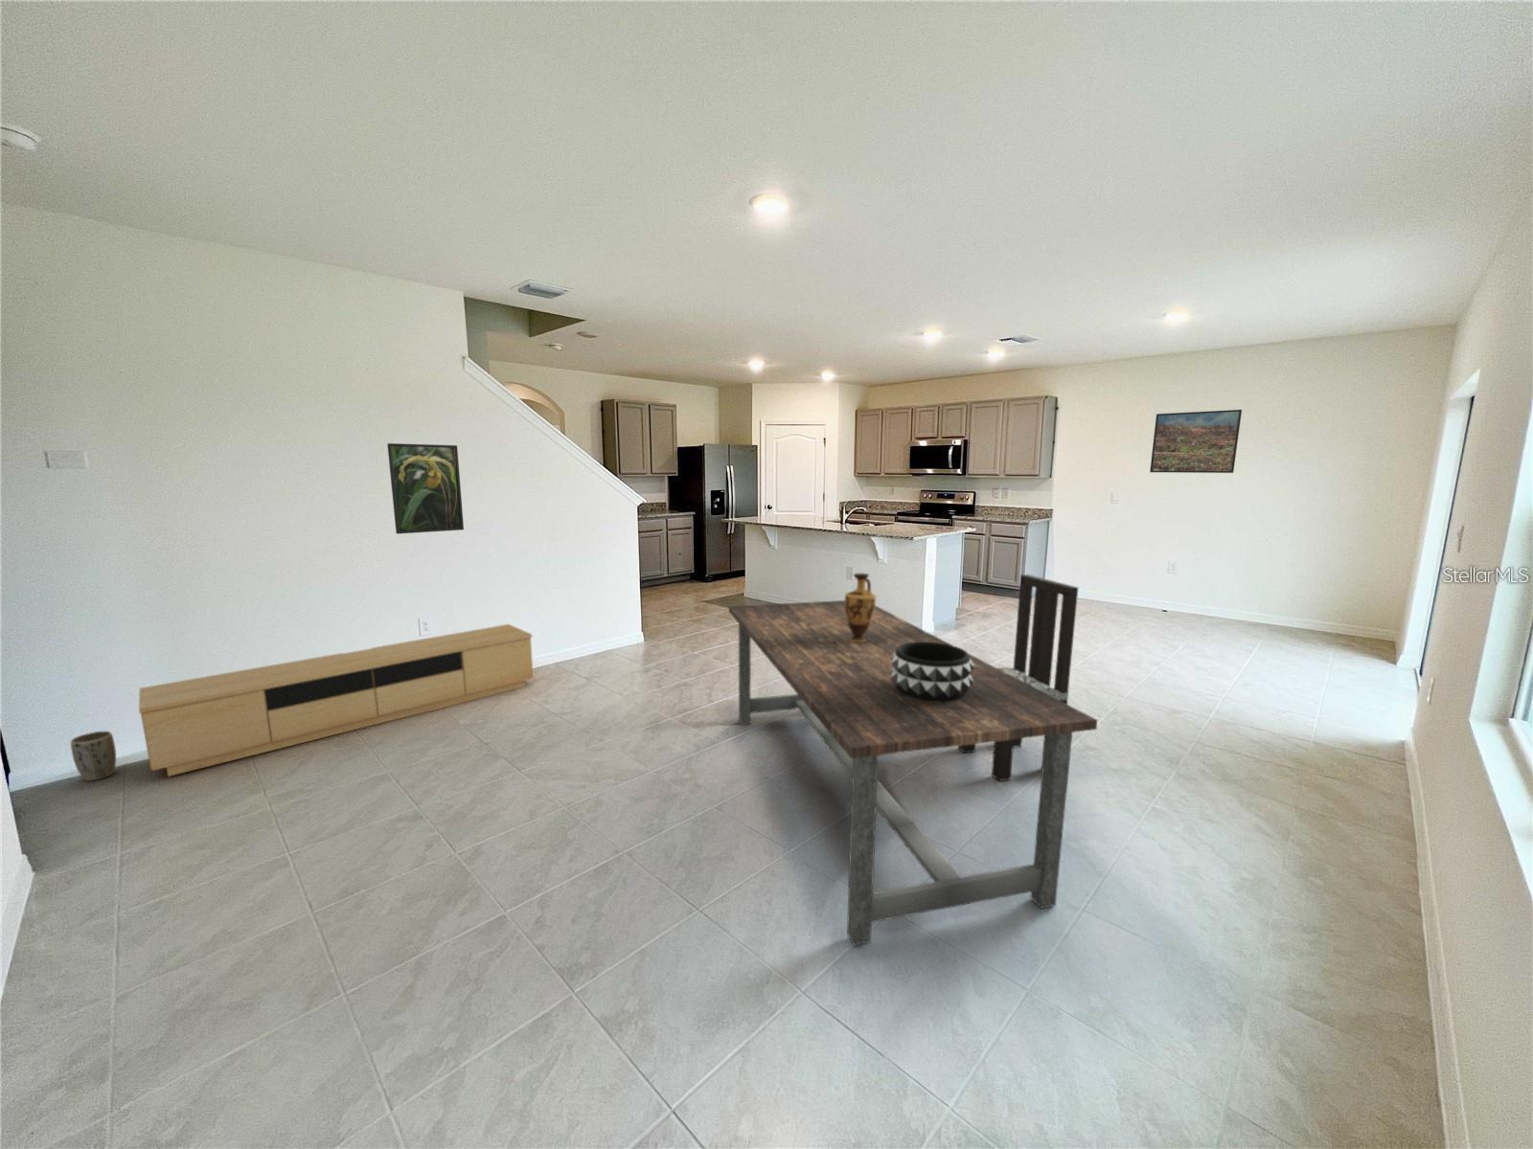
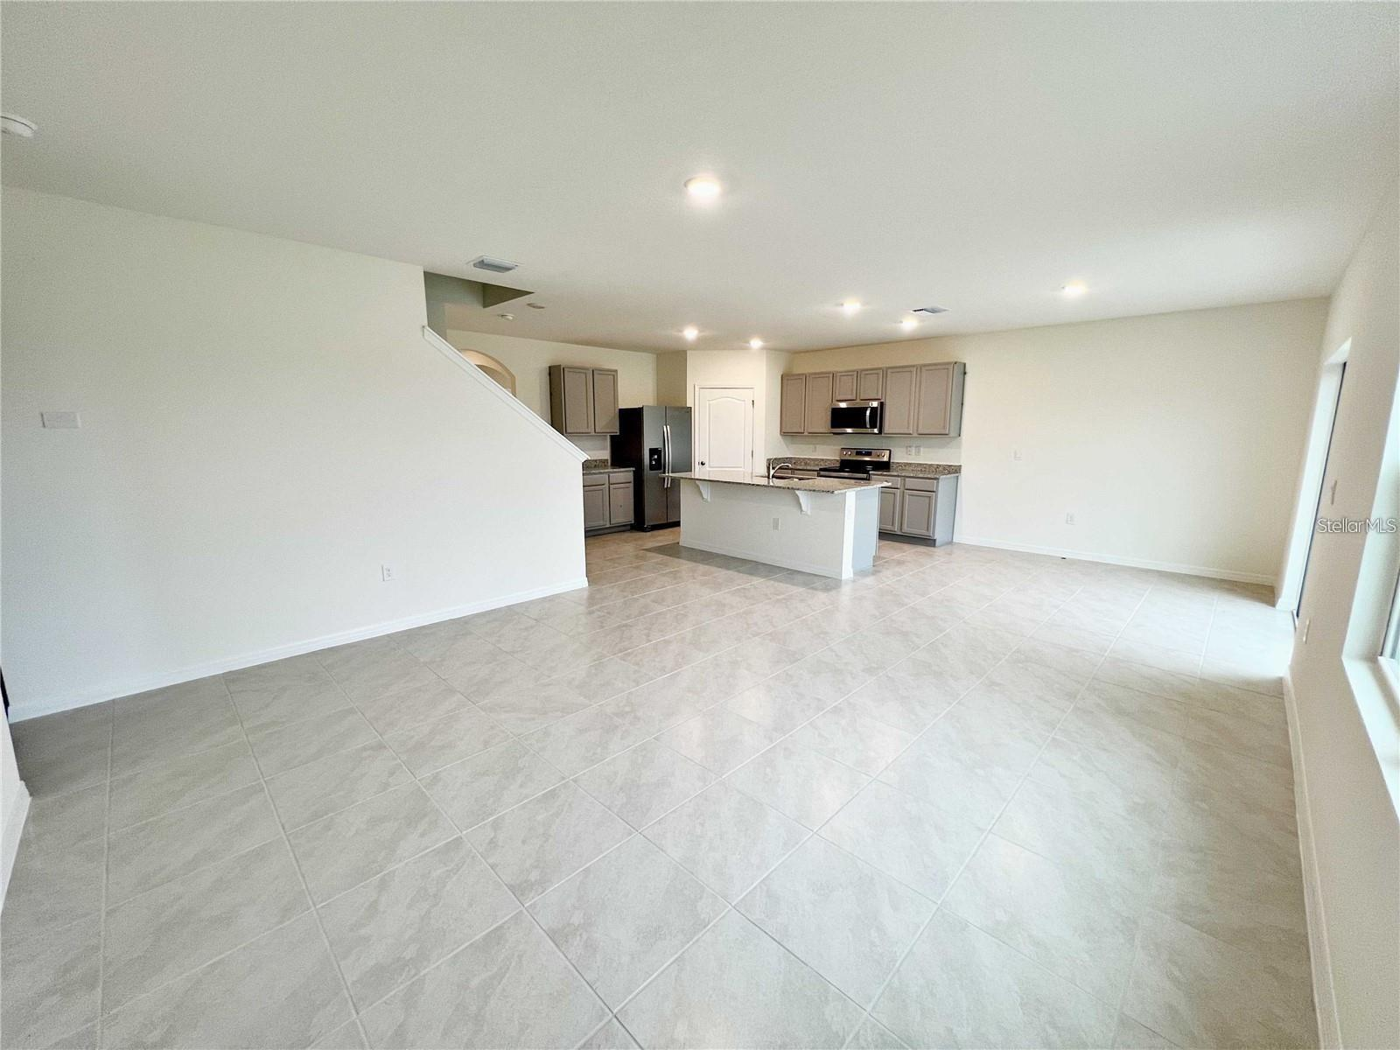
- vase [844,572,876,642]
- media console [138,623,535,777]
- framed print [386,443,465,535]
- plant pot [70,730,117,782]
- dining table [728,600,1098,947]
- decorative bowl [890,642,974,701]
- dining chair [957,573,1079,782]
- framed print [1149,409,1242,474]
